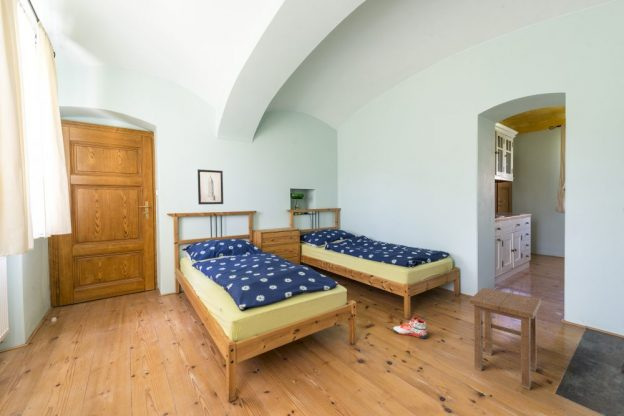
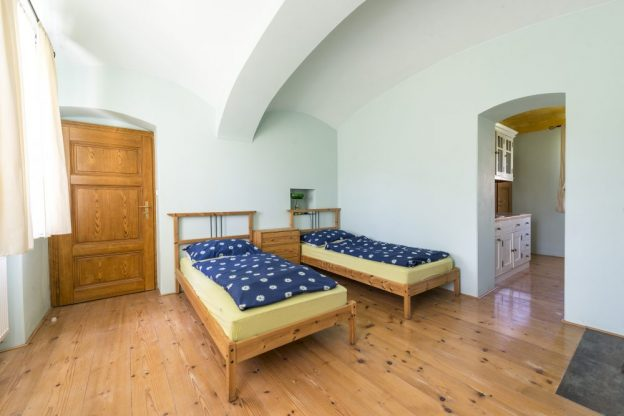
- stool [468,287,542,391]
- wall art [197,168,224,206]
- sneaker [392,317,428,340]
